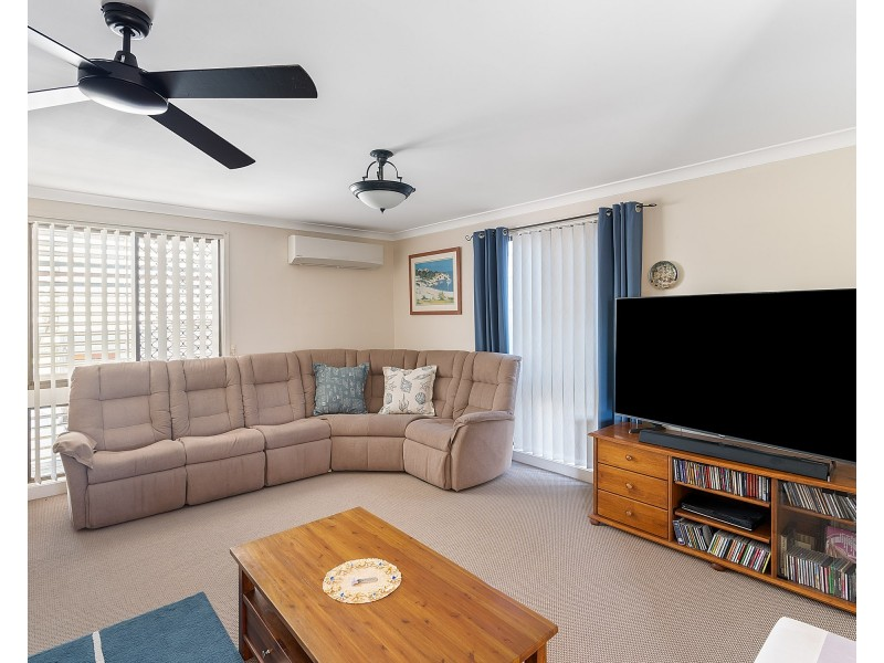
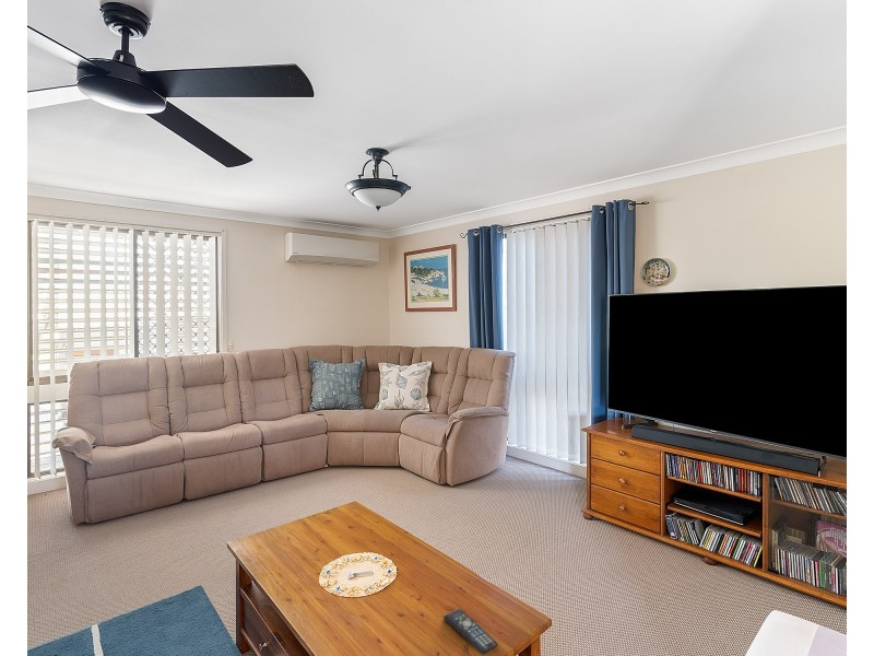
+ remote control [442,608,499,656]
